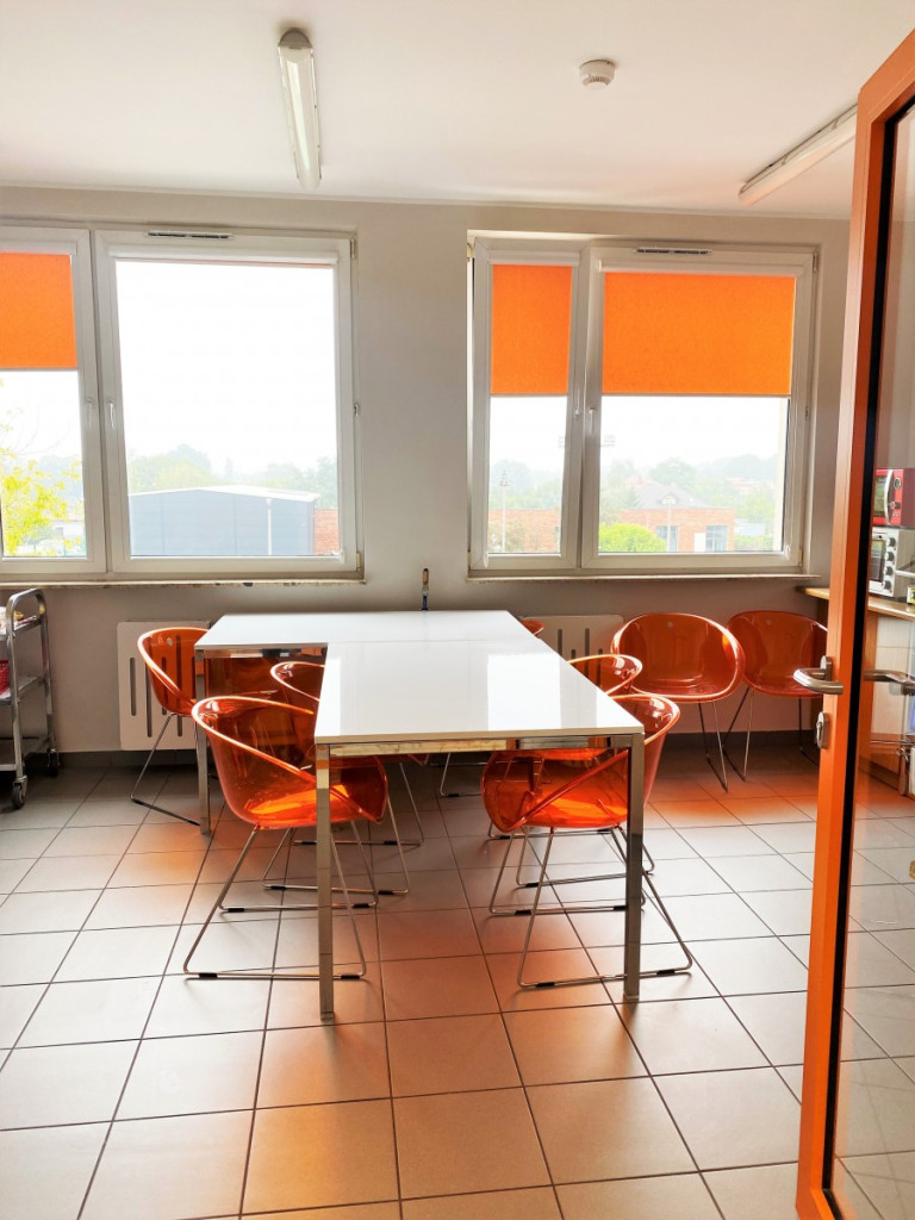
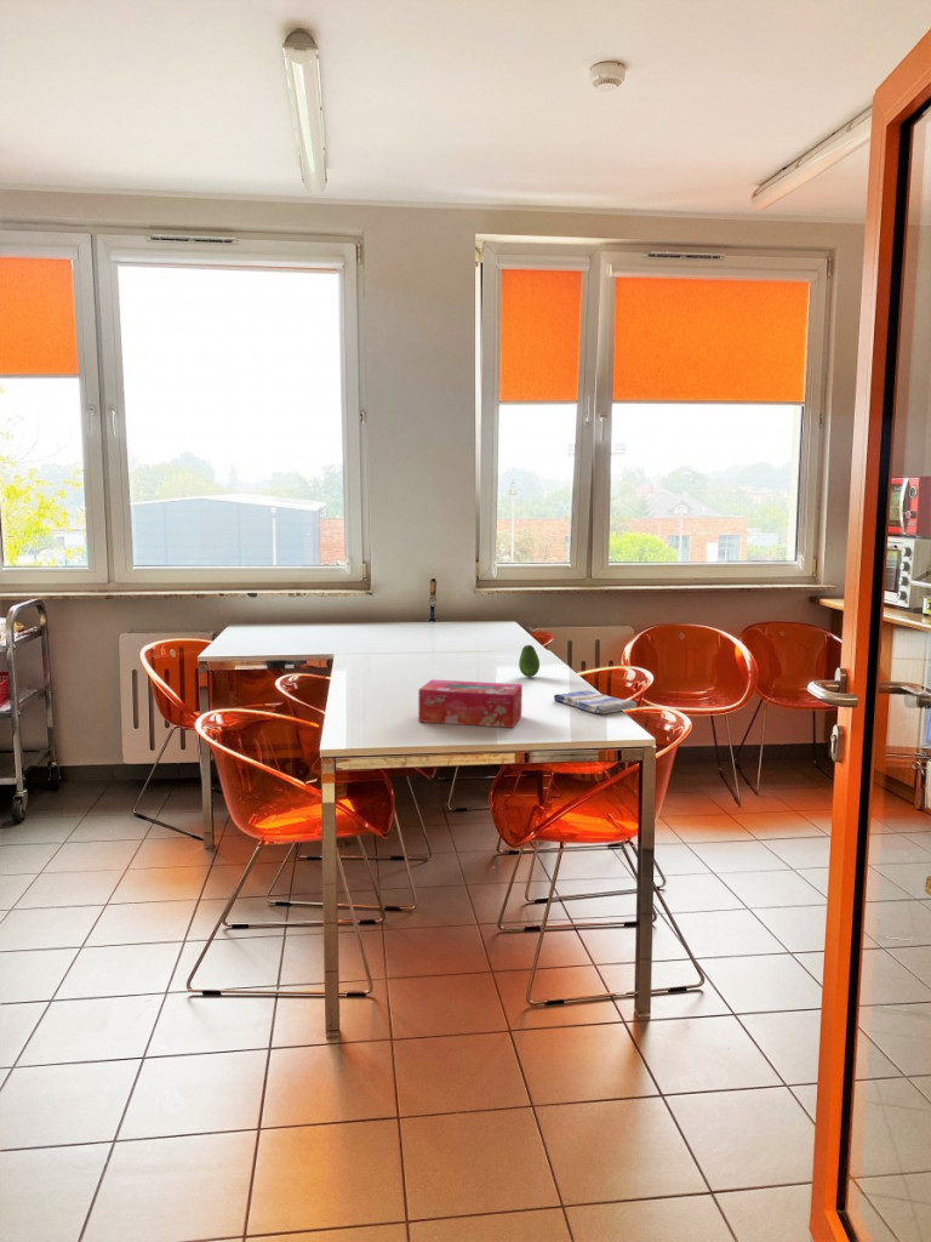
+ tissue box [417,678,524,729]
+ fruit [518,644,541,678]
+ dish towel [553,690,638,716]
